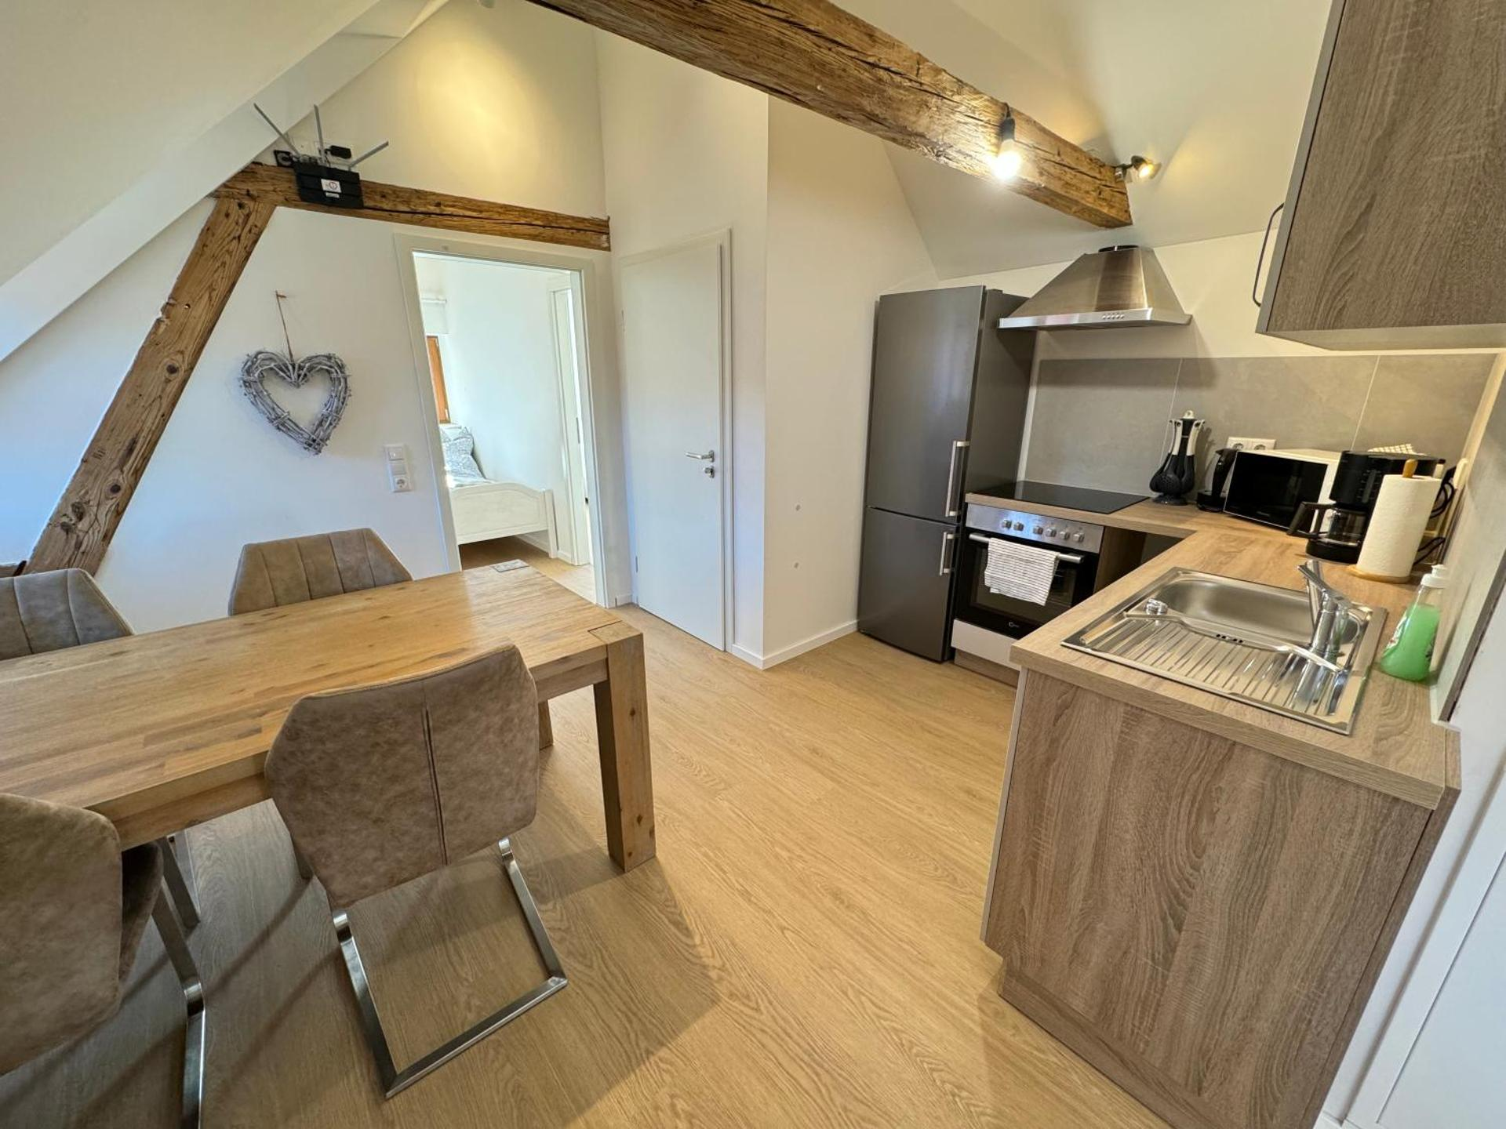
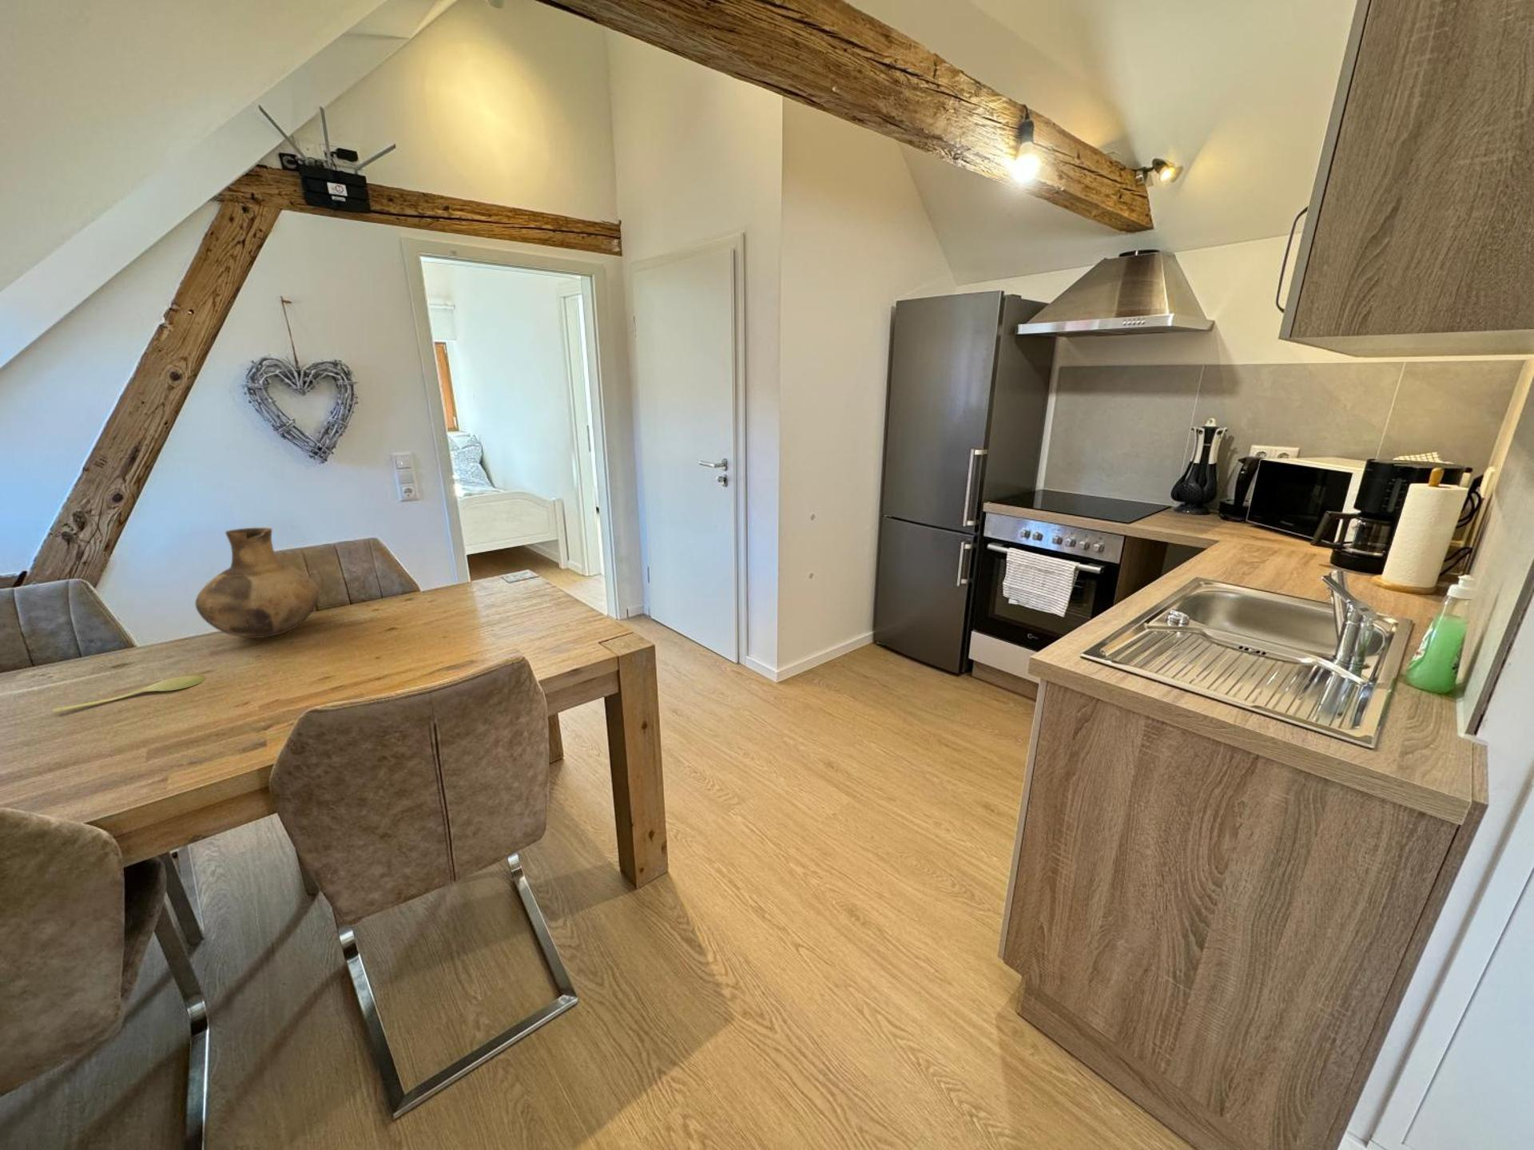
+ vase [194,527,320,639]
+ spoon [52,675,205,713]
